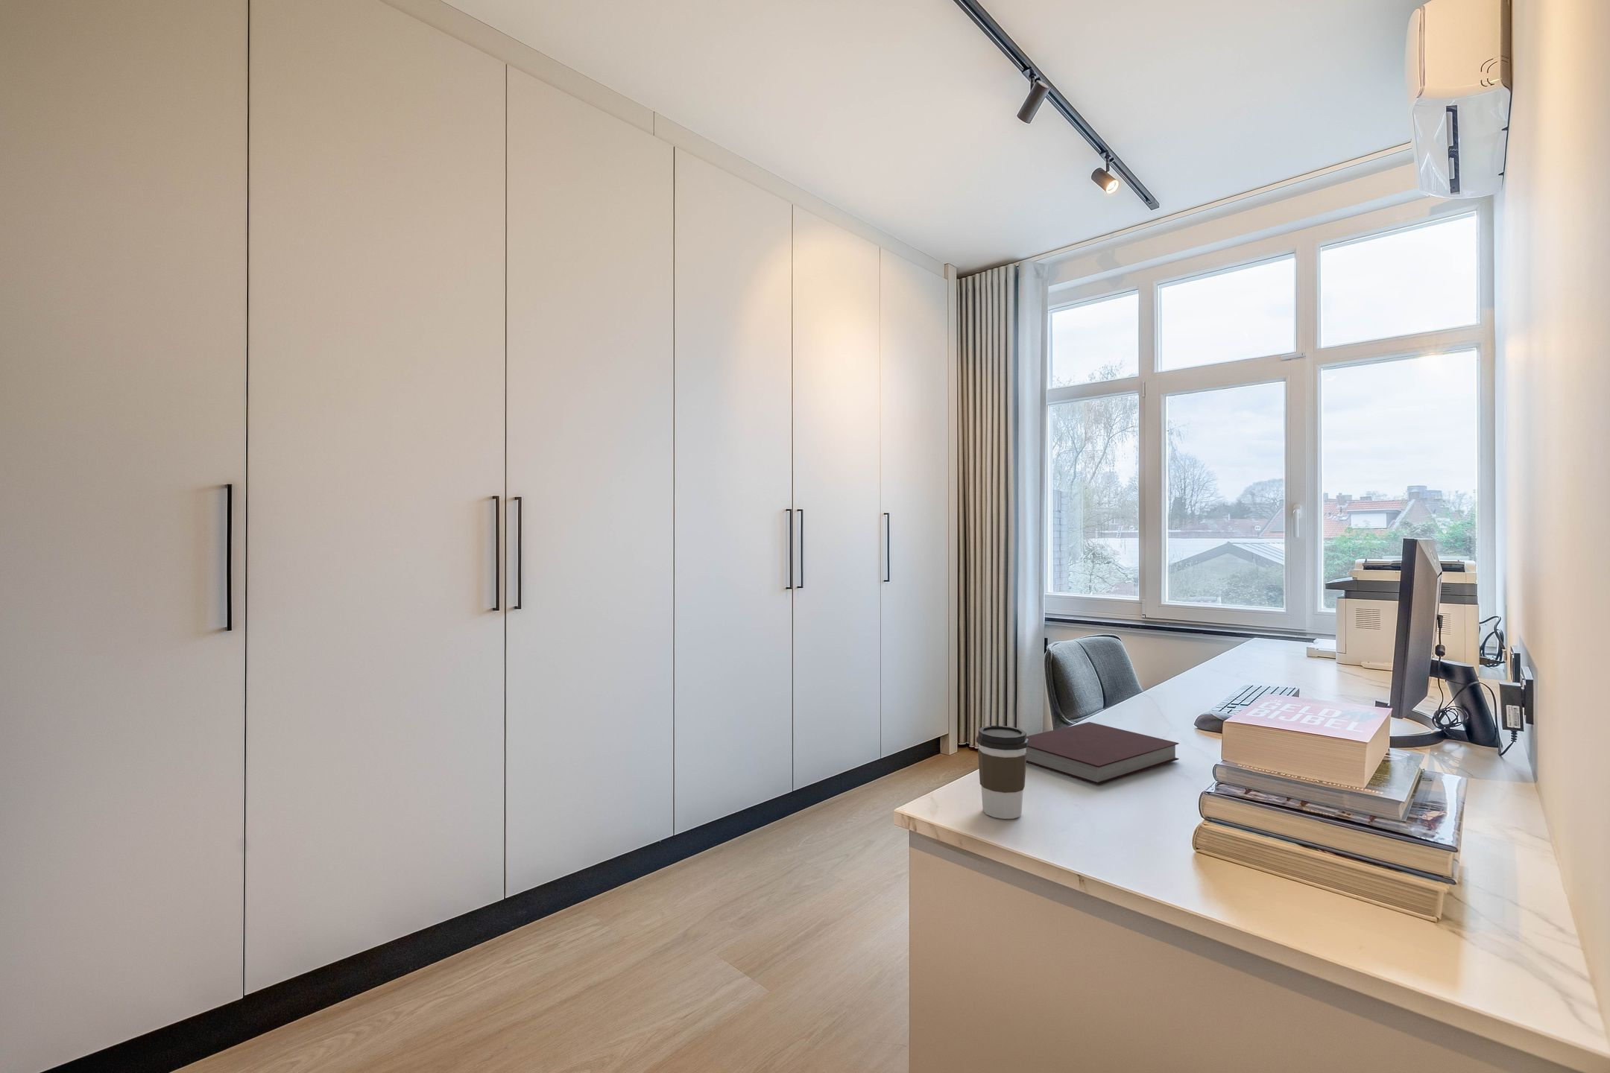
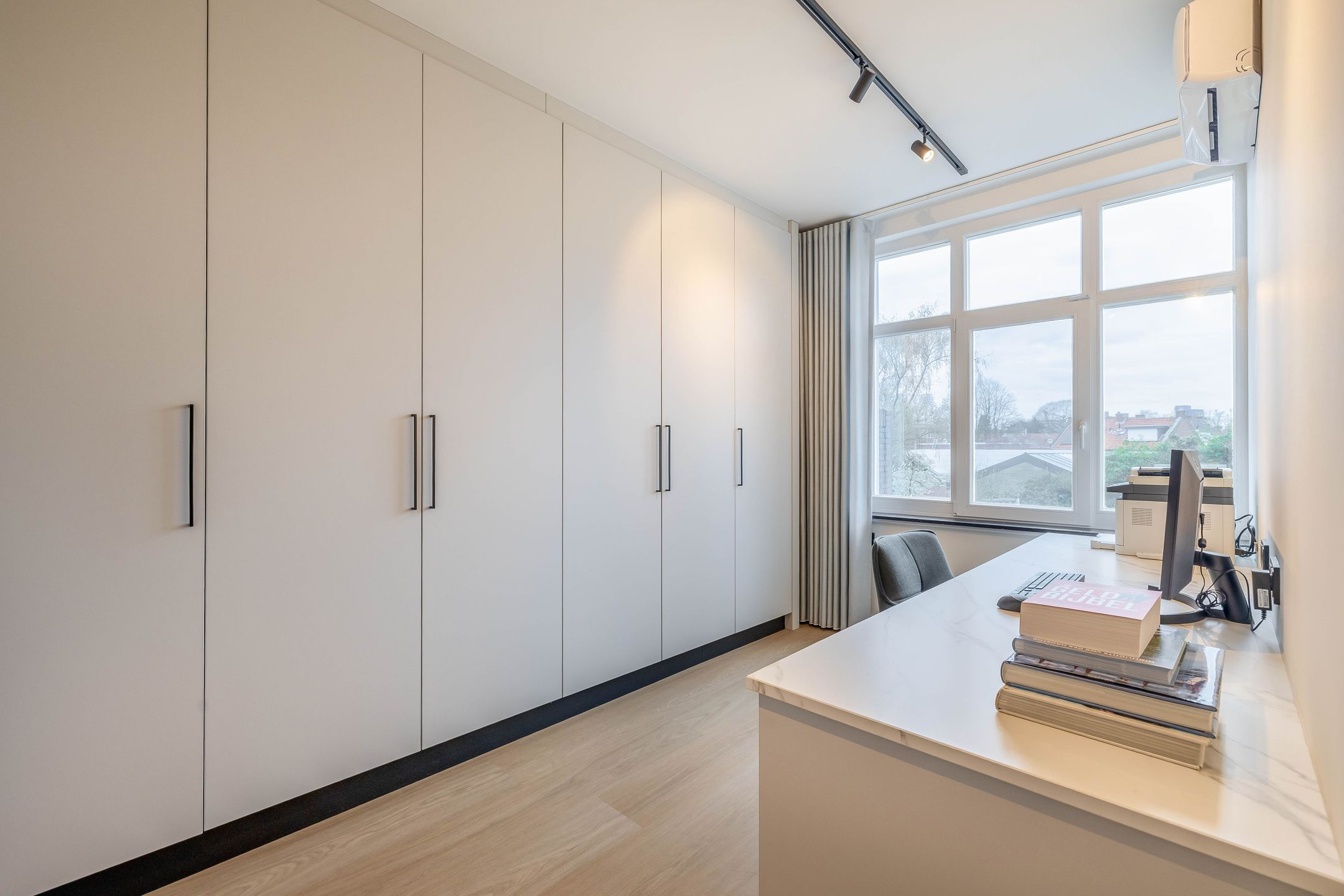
- coffee cup [975,725,1029,819]
- notebook [1025,721,1180,786]
